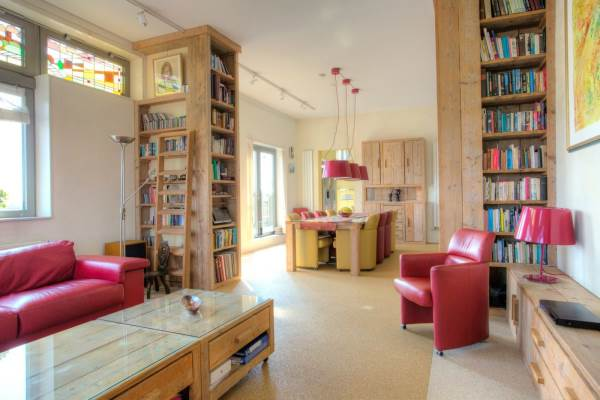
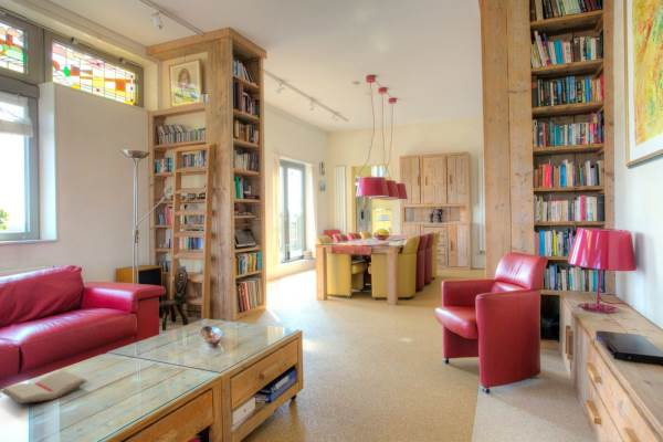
+ paperback book [0,369,88,404]
